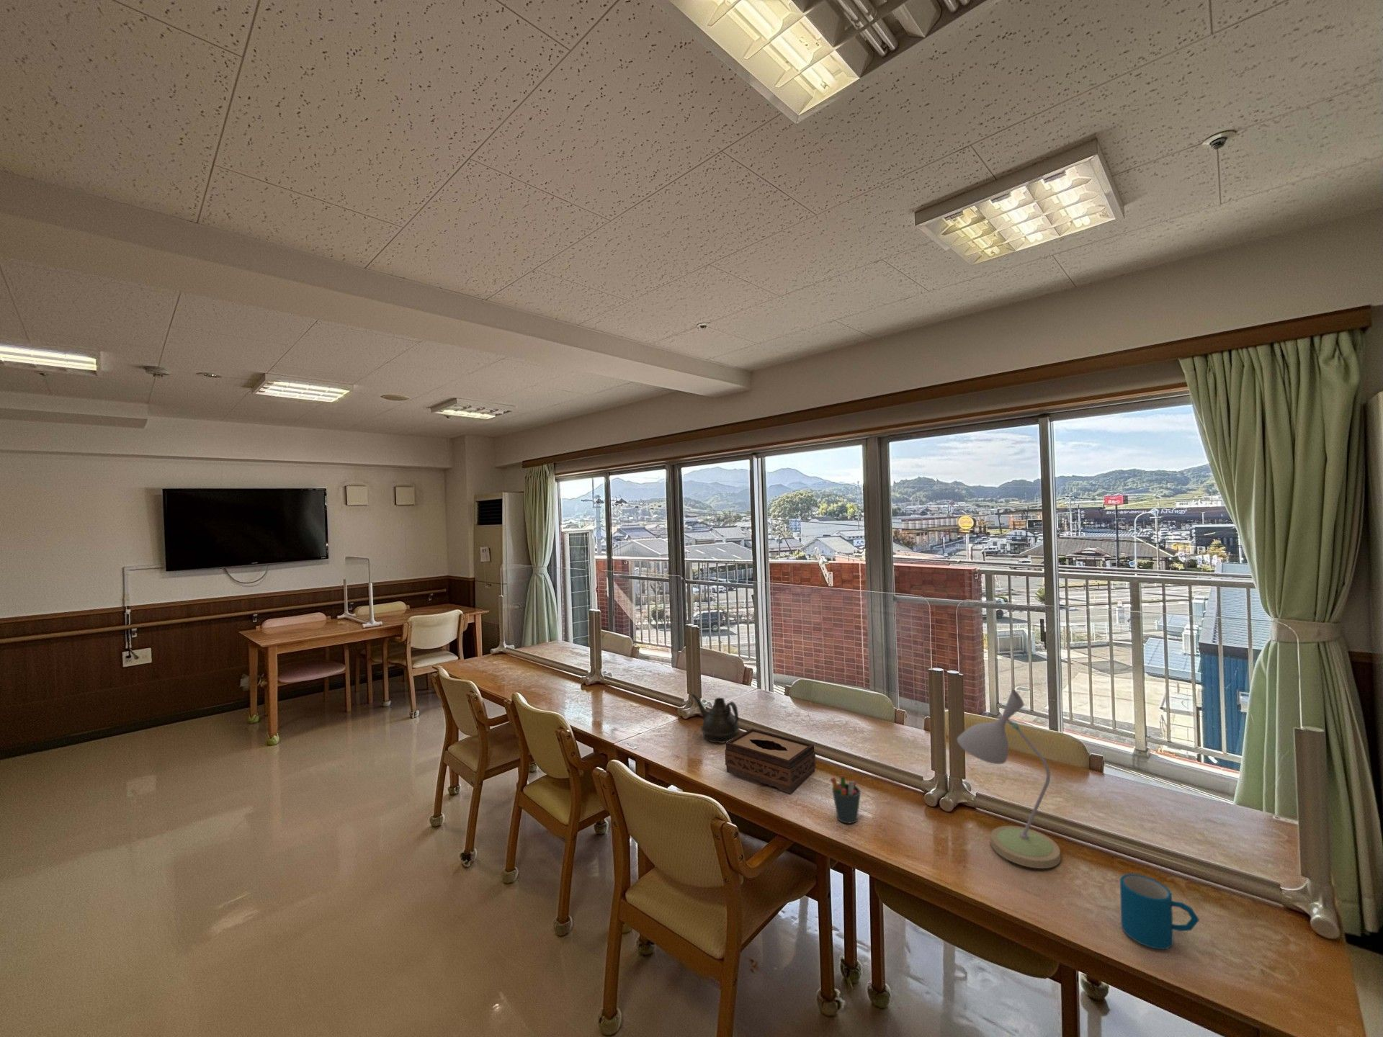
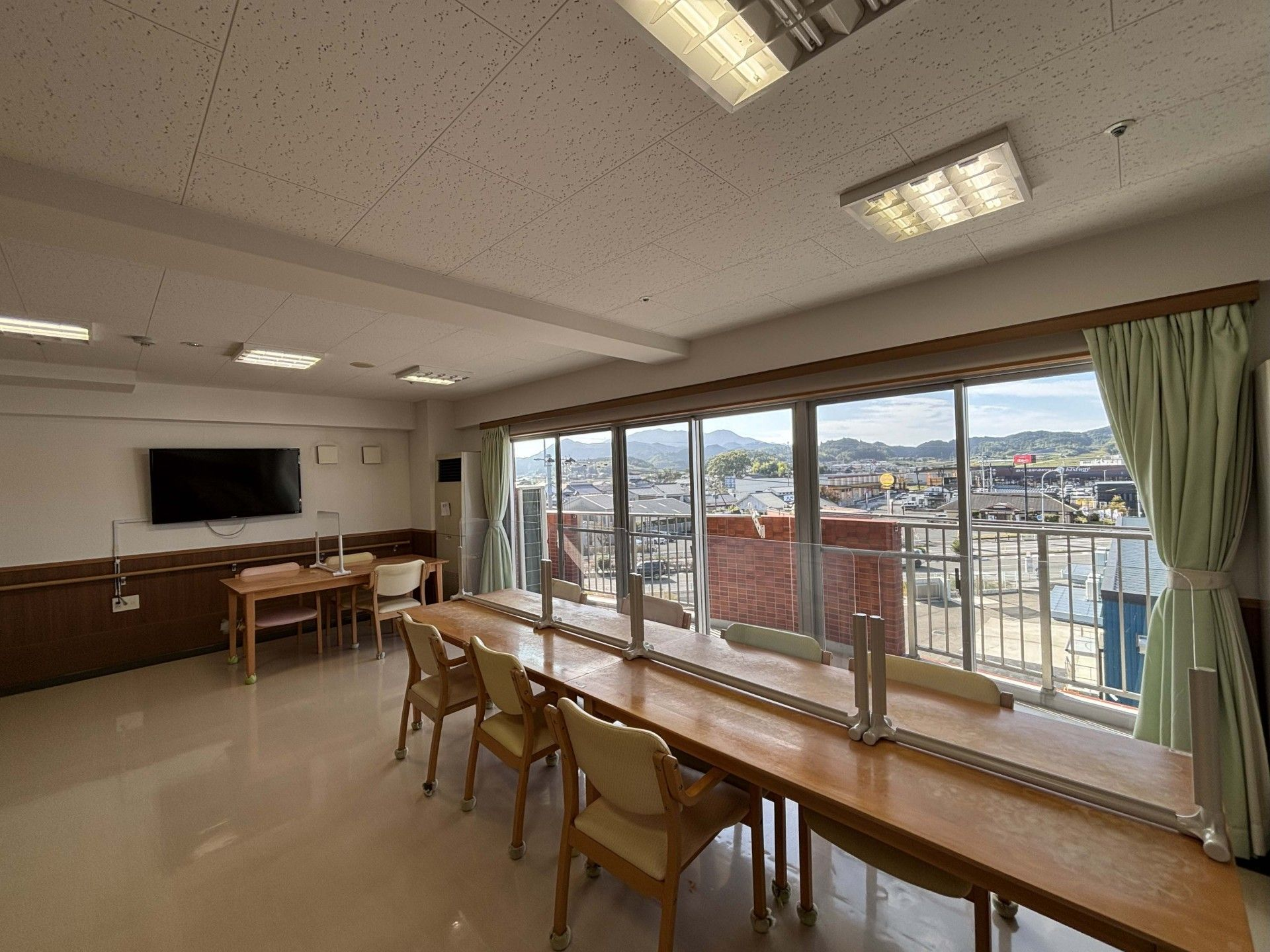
- mug [1119,873,1200,950]
- pen holder [831,774,861,823]
- tissue box [724,728,816,794]
- desk lamp [956,688,1062,869]
- teapot [690,694,741,744]
